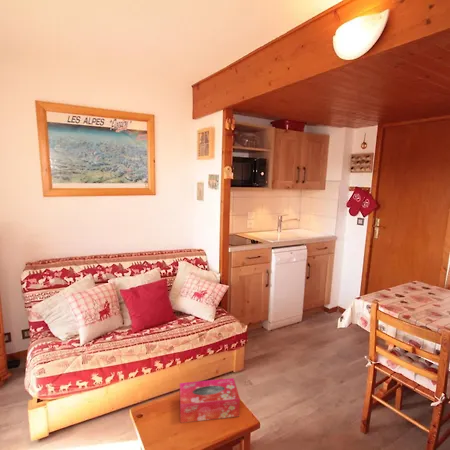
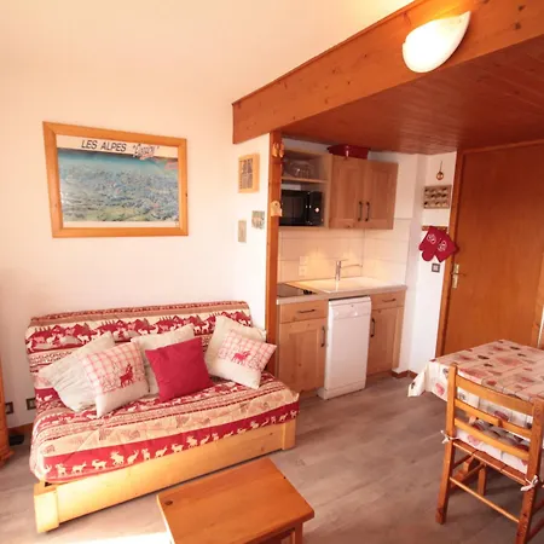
- tissue box [179,377,241,424]
